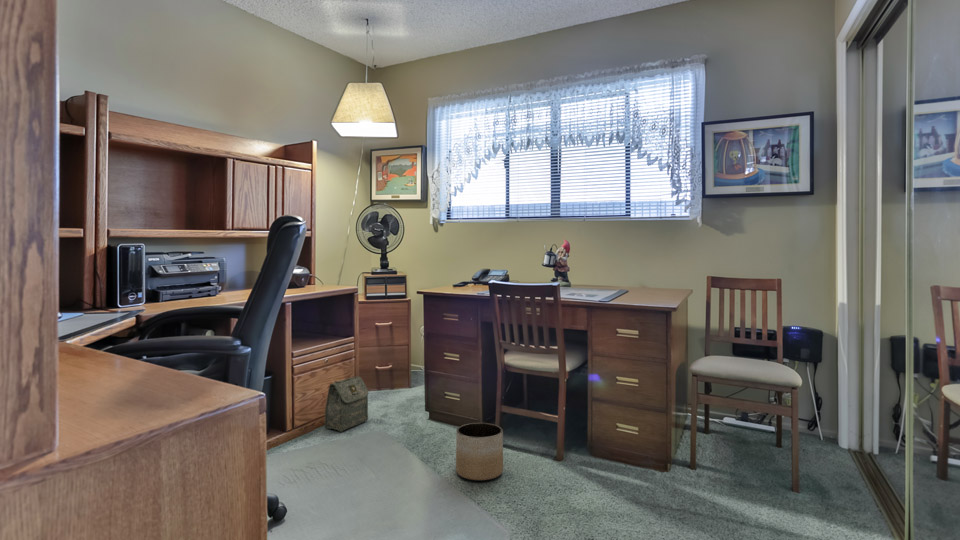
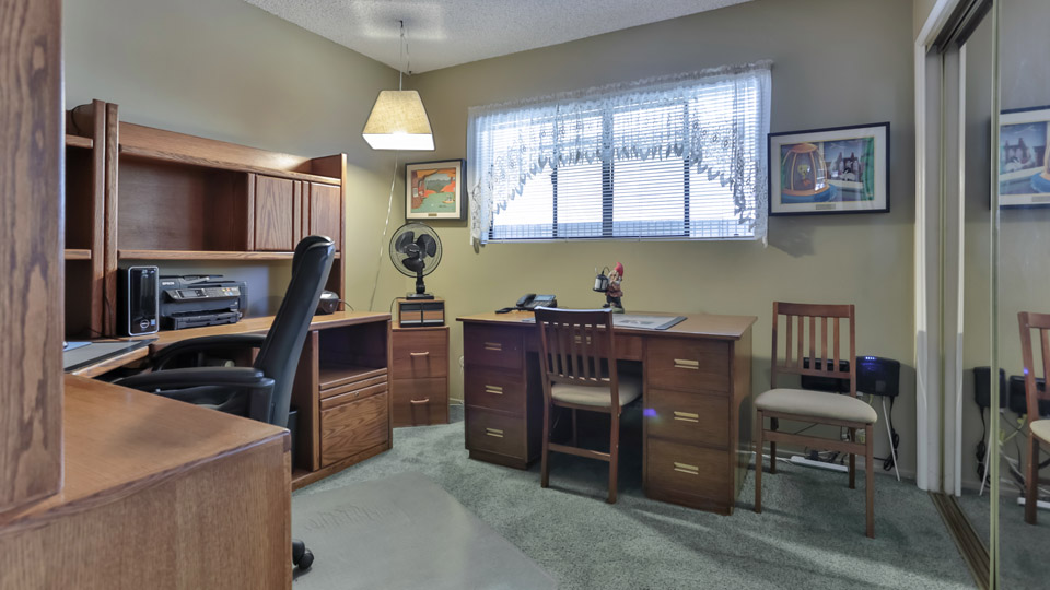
- planter [455,422,504,482]
- bag [324,376,370,433]
